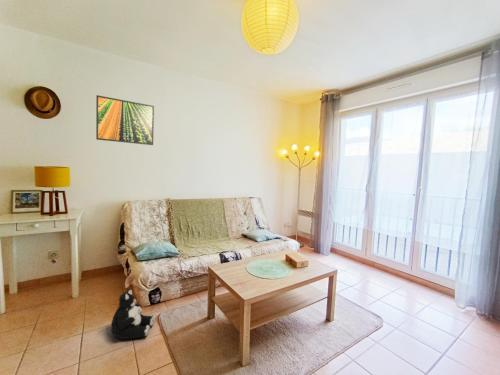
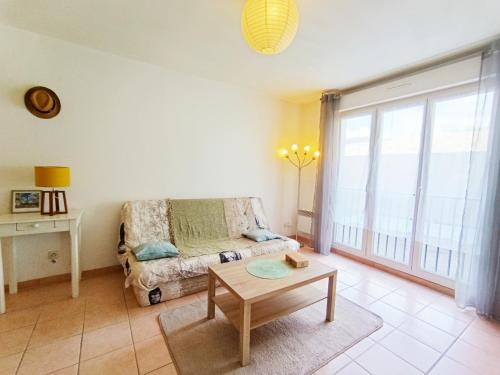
- plush toy [110,288,157,340]
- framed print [95,94,155,146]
